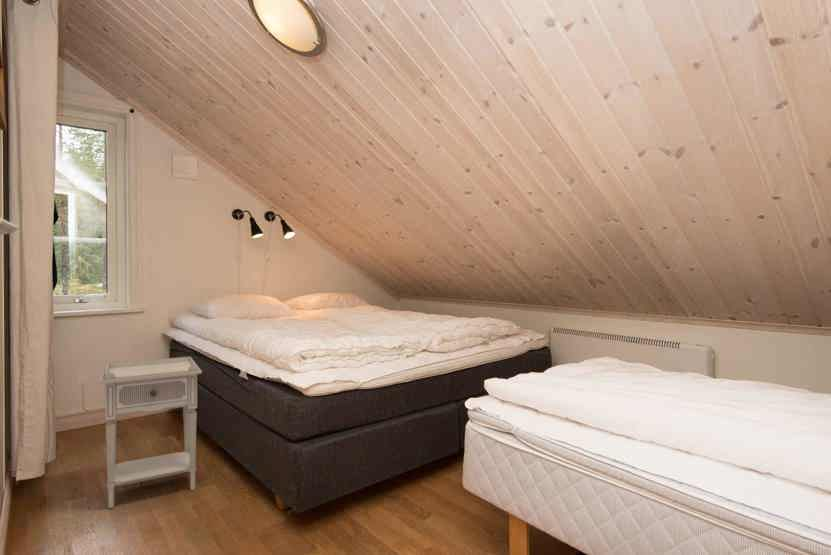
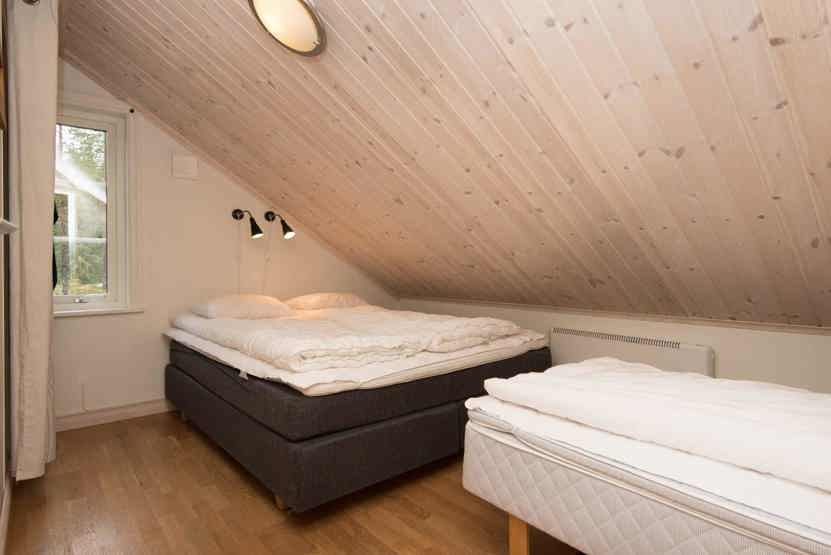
- nightstand [98,356,203,509]
